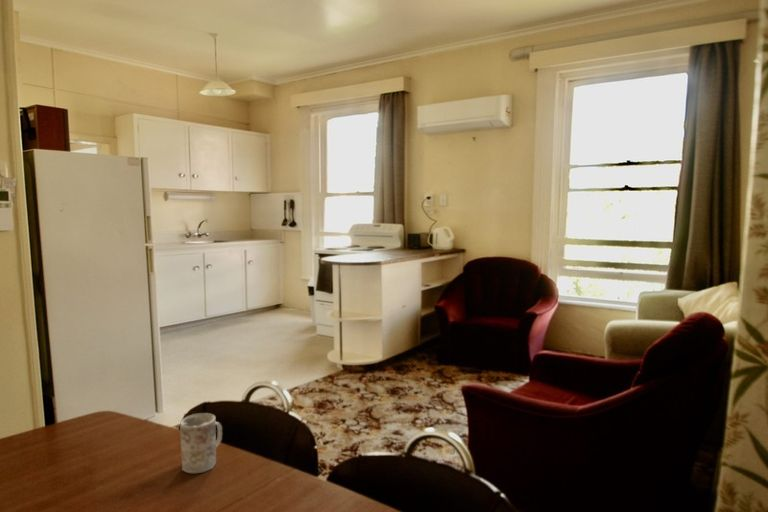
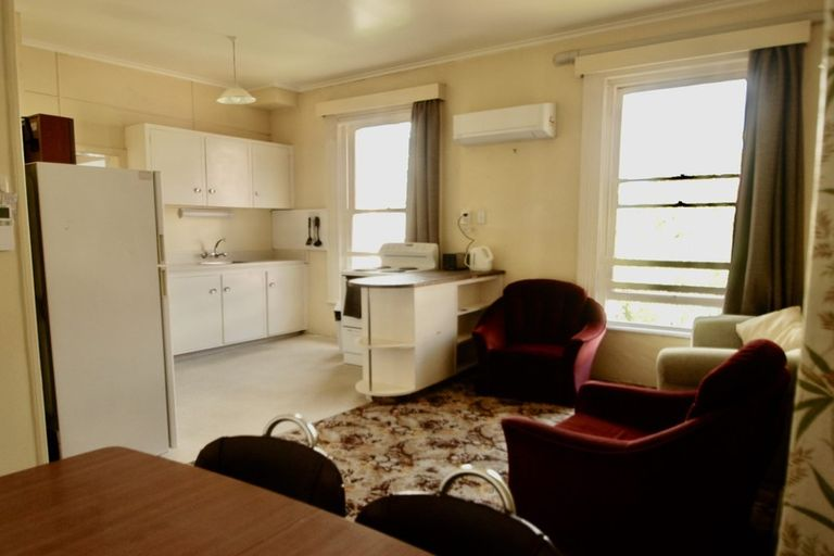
- mug [179,412,223,474]
